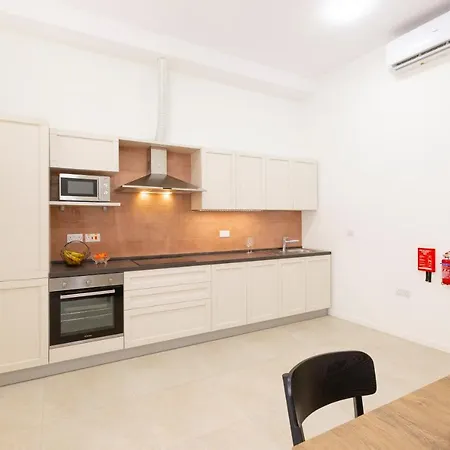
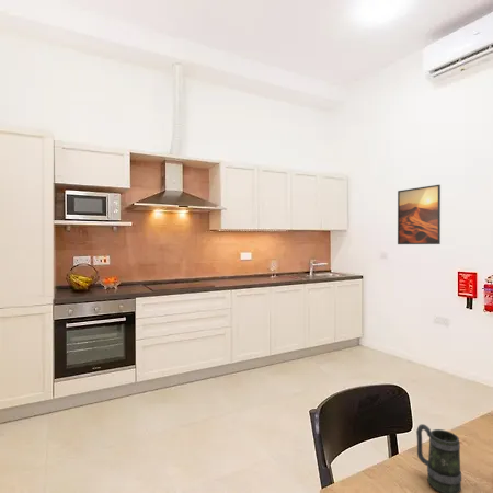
+ mug [415,423,462,493]
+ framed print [397,184,442,245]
